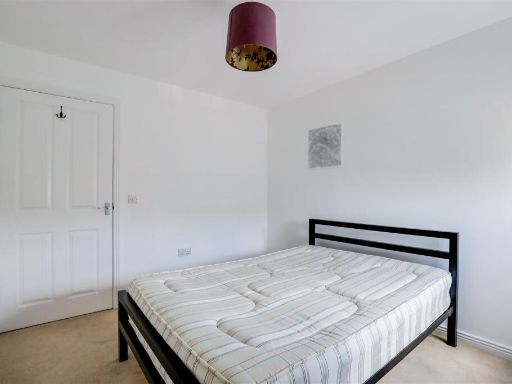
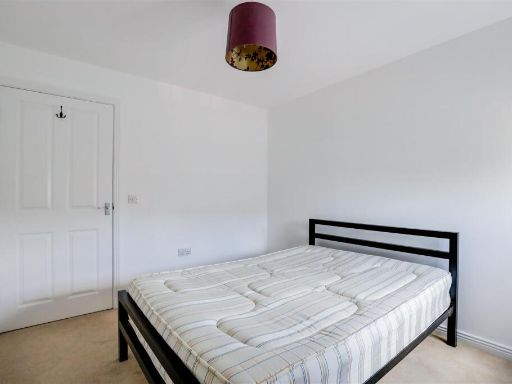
- wall art [306,120,345,171]
